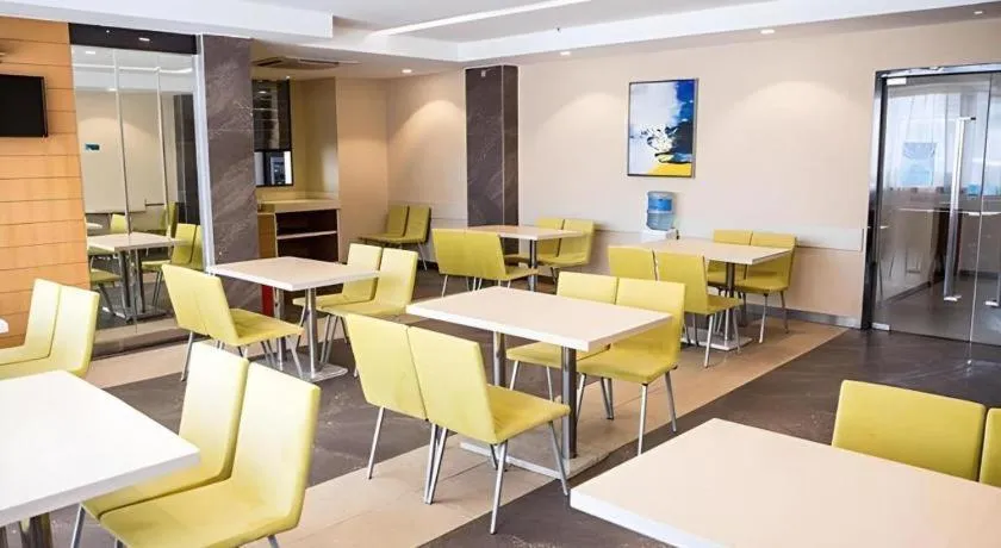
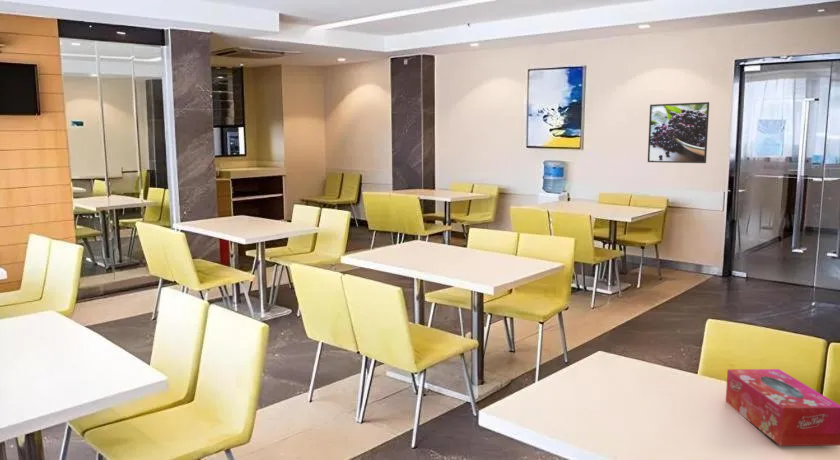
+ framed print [647,101,710,164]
+ tissue box [725,368,840,447]
